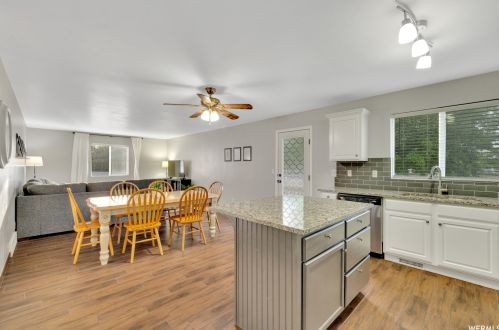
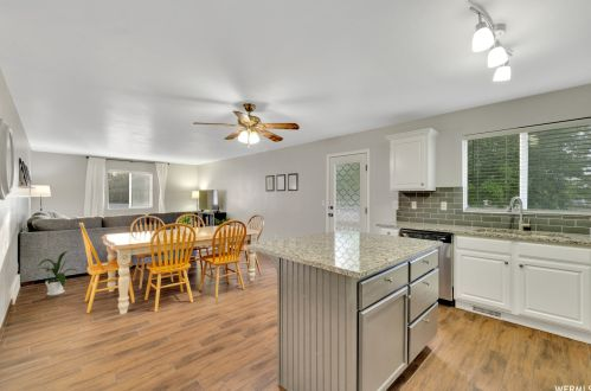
+ house plant [34,250,77,296]
